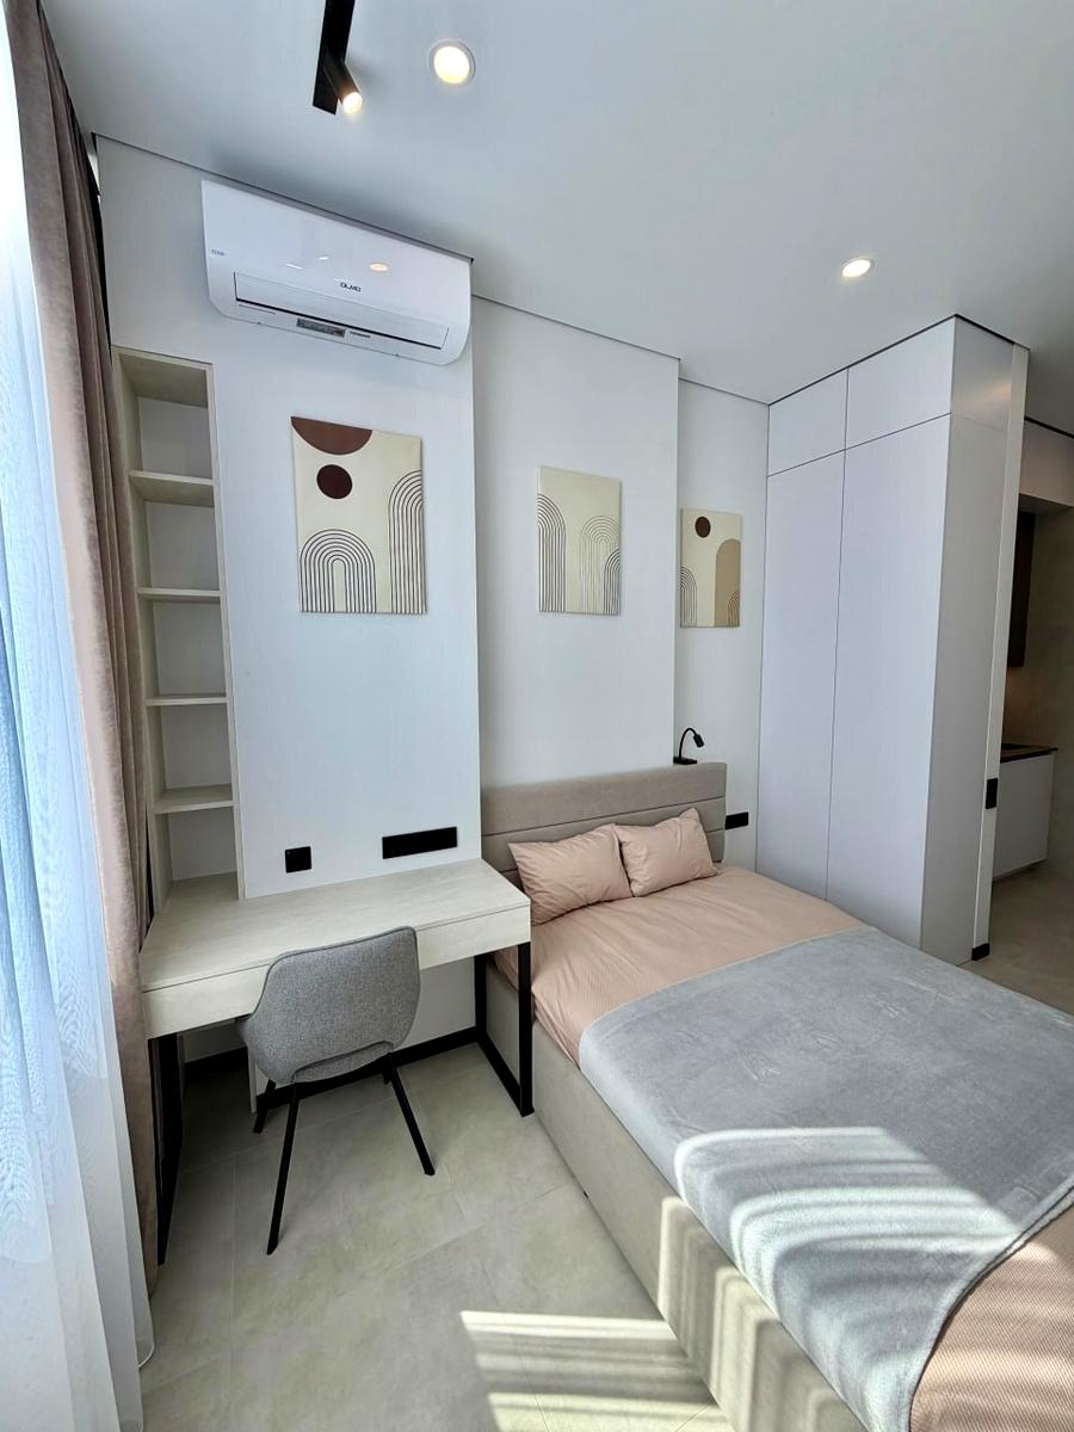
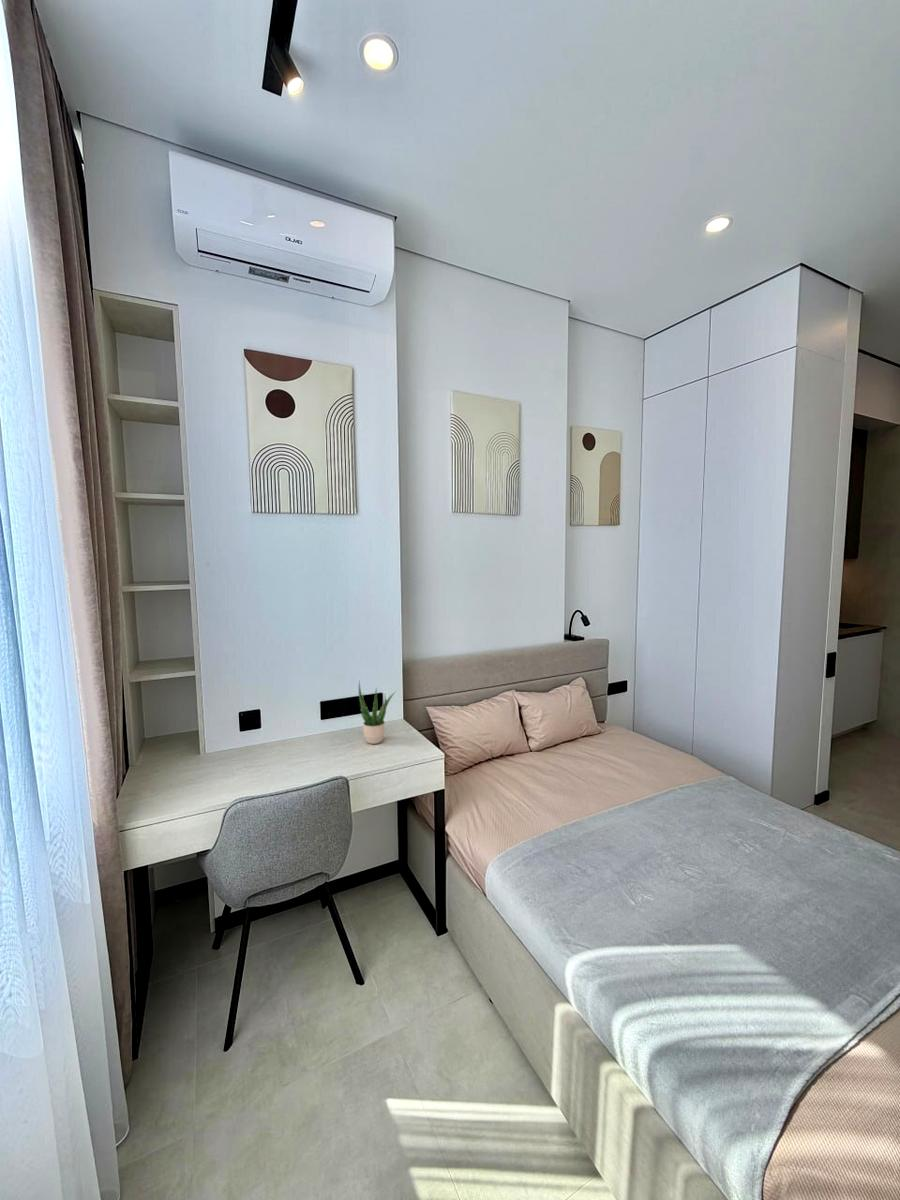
+ potted plant [358,679,397,745]
